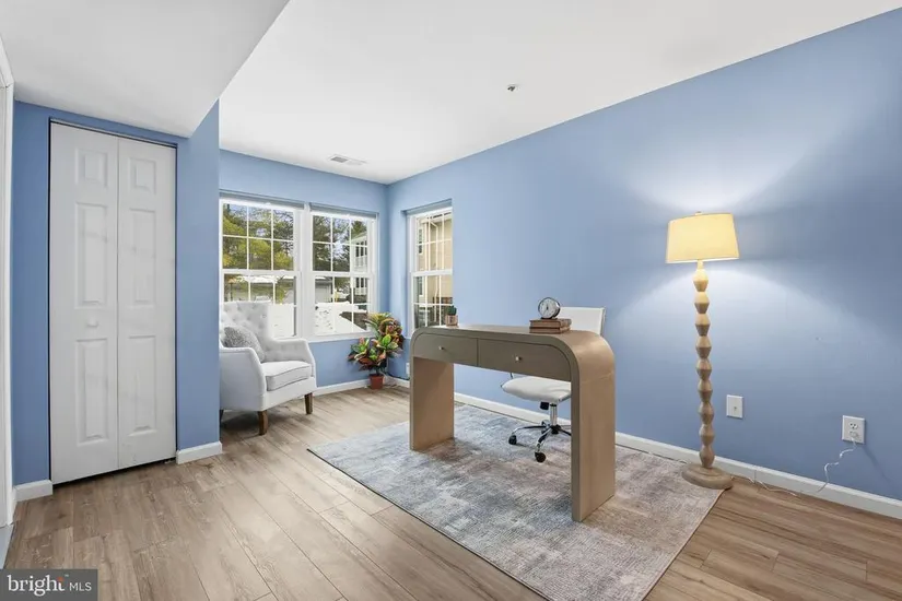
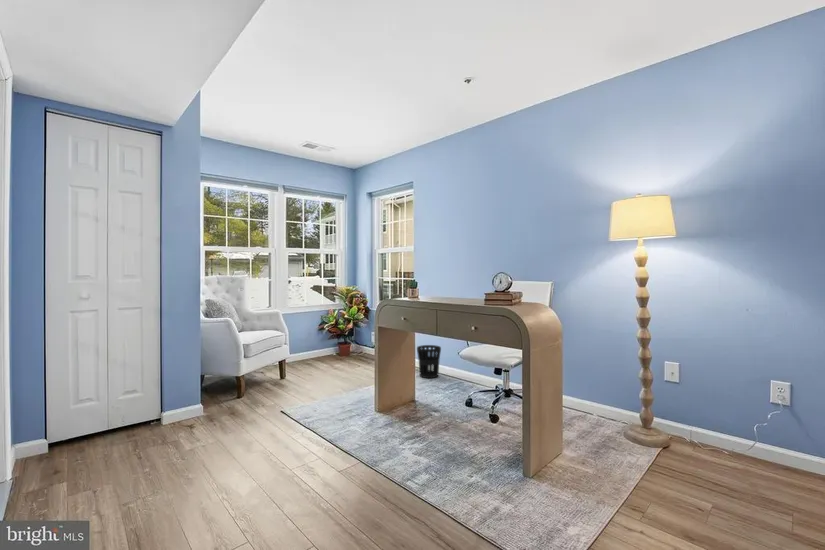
+ wastebasket [416,344,442,379]
